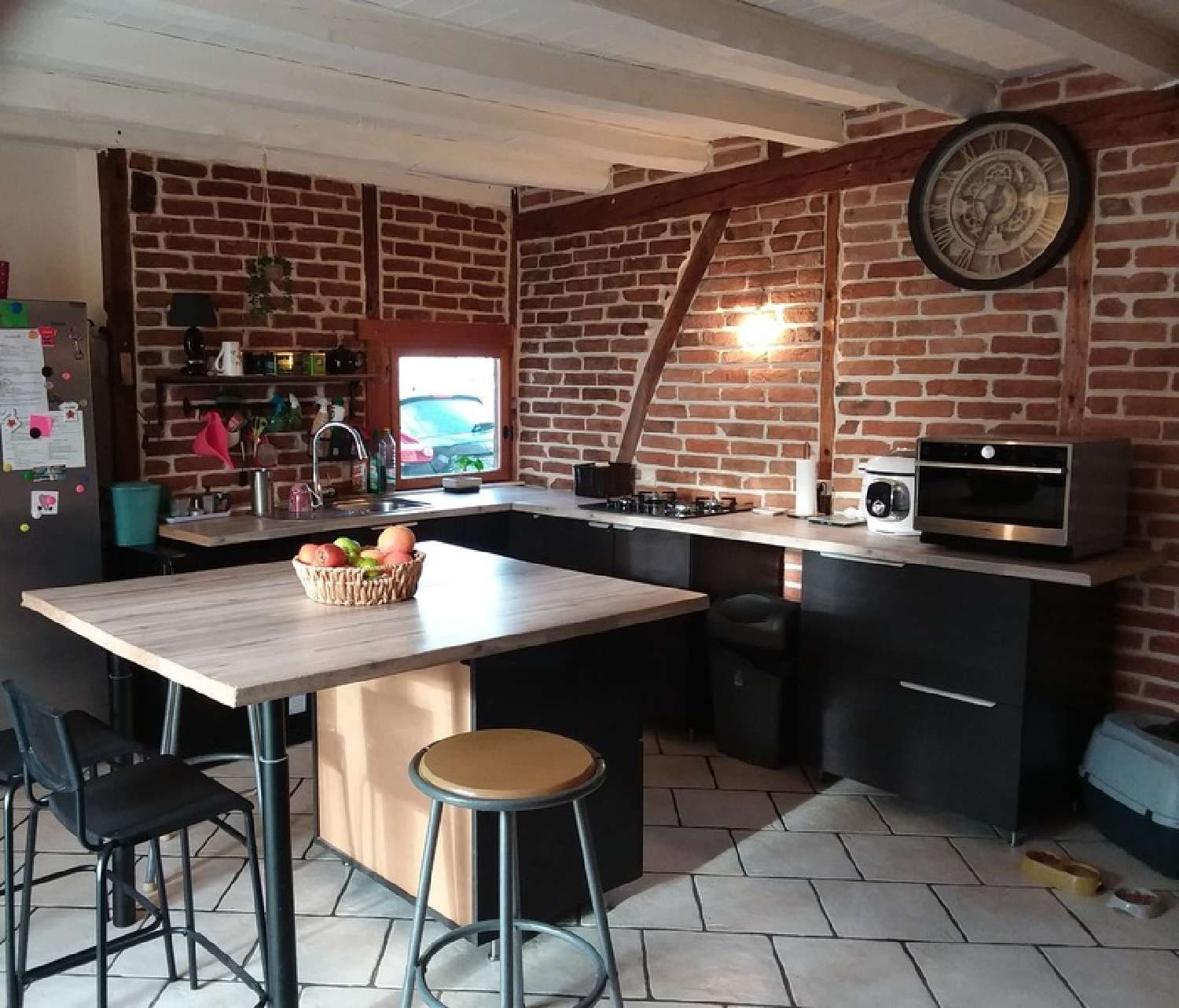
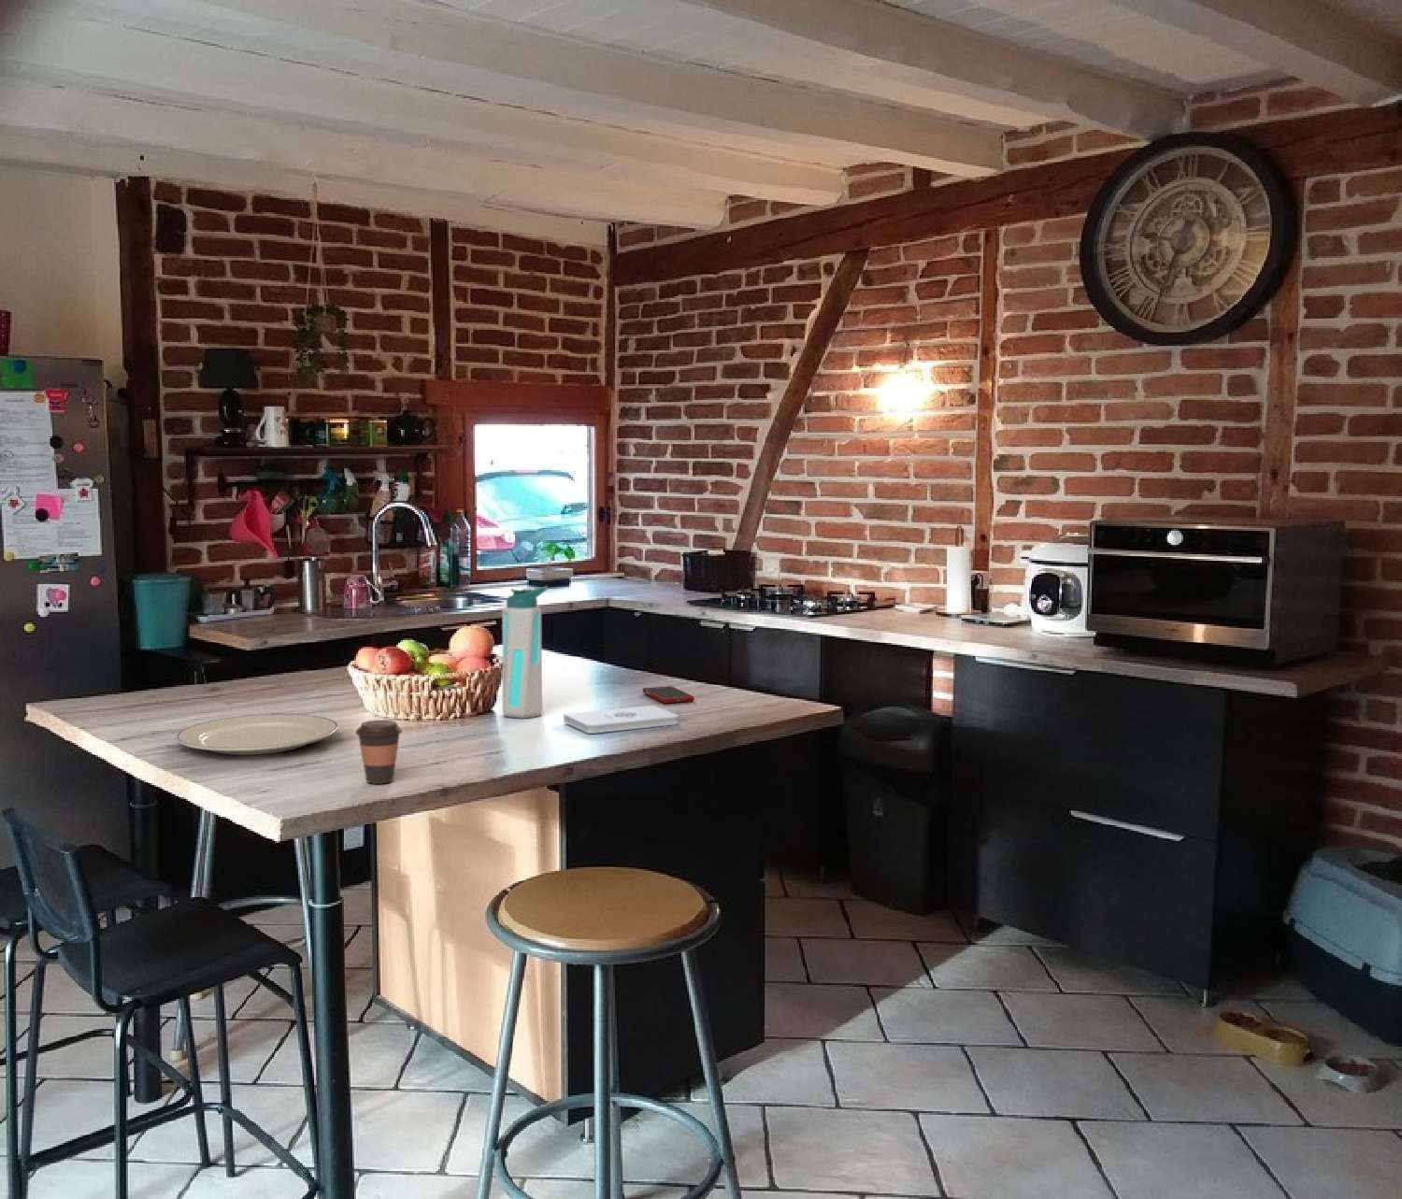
+ notepad [562,704,679,735]
+ cell phone [642,686,696,704]
+ water bottle [501,585,549,720]
+ coffee cup [354,718,404,785]
+ chinaware [175,713,340,755]
